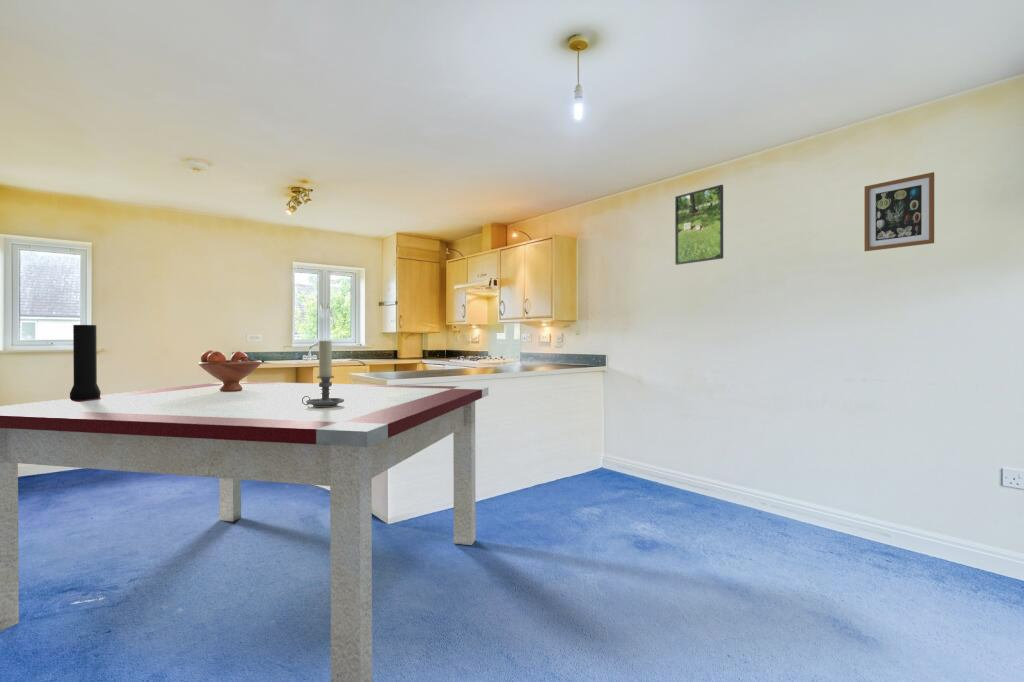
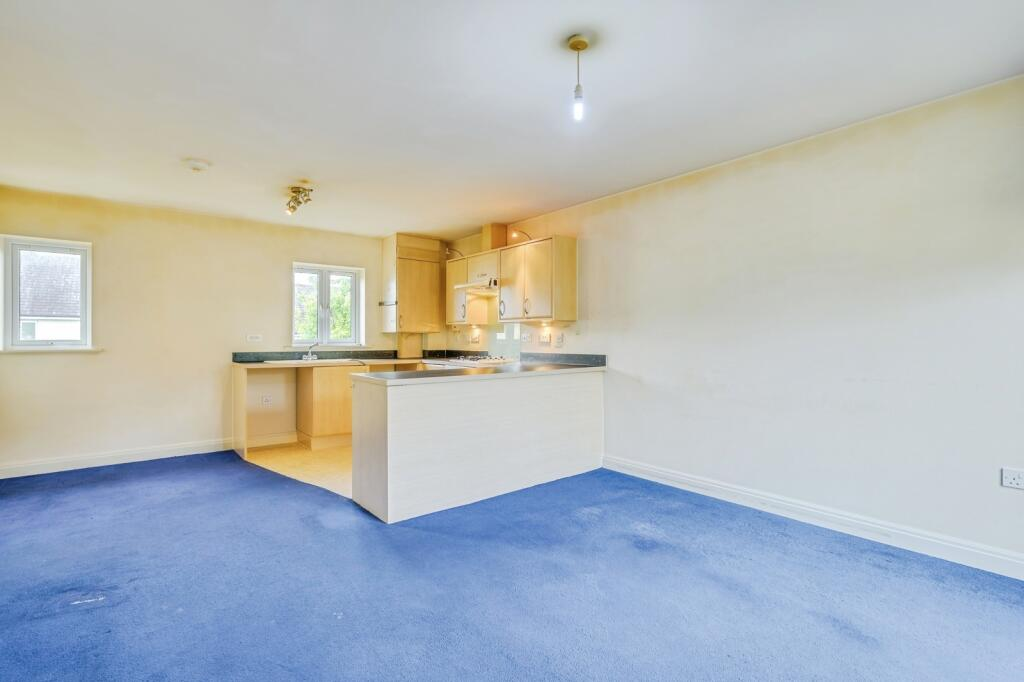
- wall art [863,171,935,252]
- candle holder [302,339,344,407]
- vase [69,324,102,400]
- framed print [674,184,724,266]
- fruit bowl [197,349,263,391]
- dining table [0,381,489,682]
